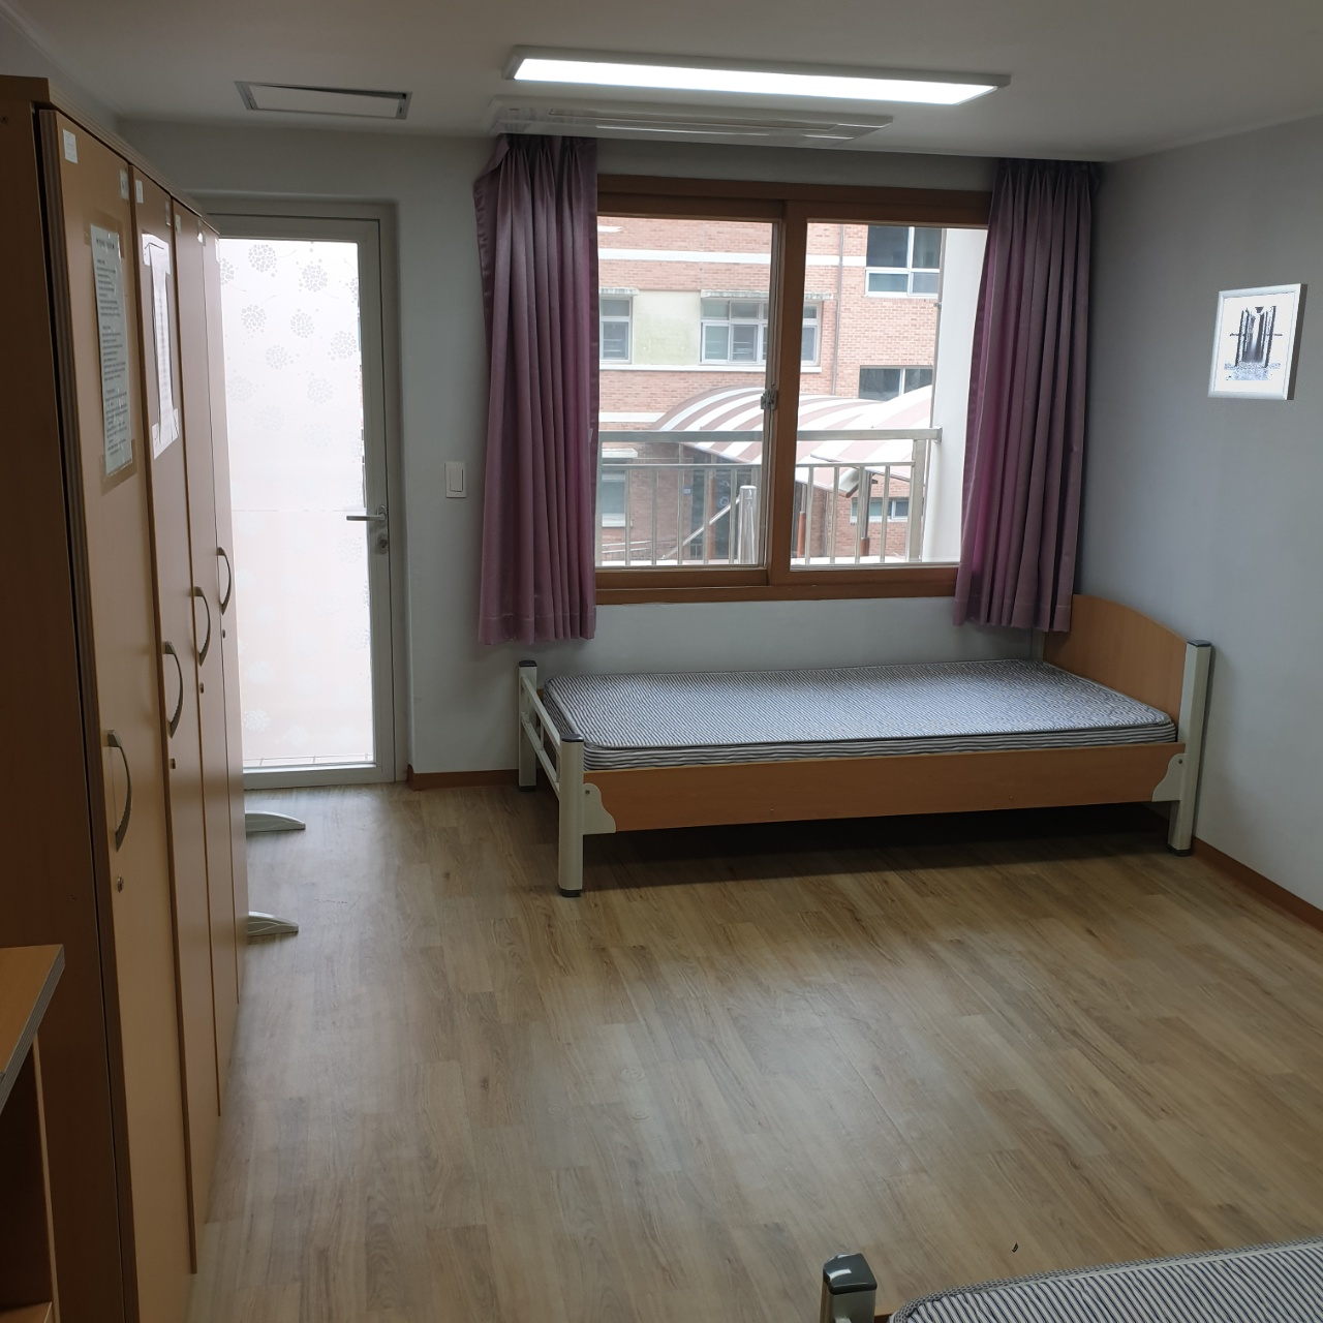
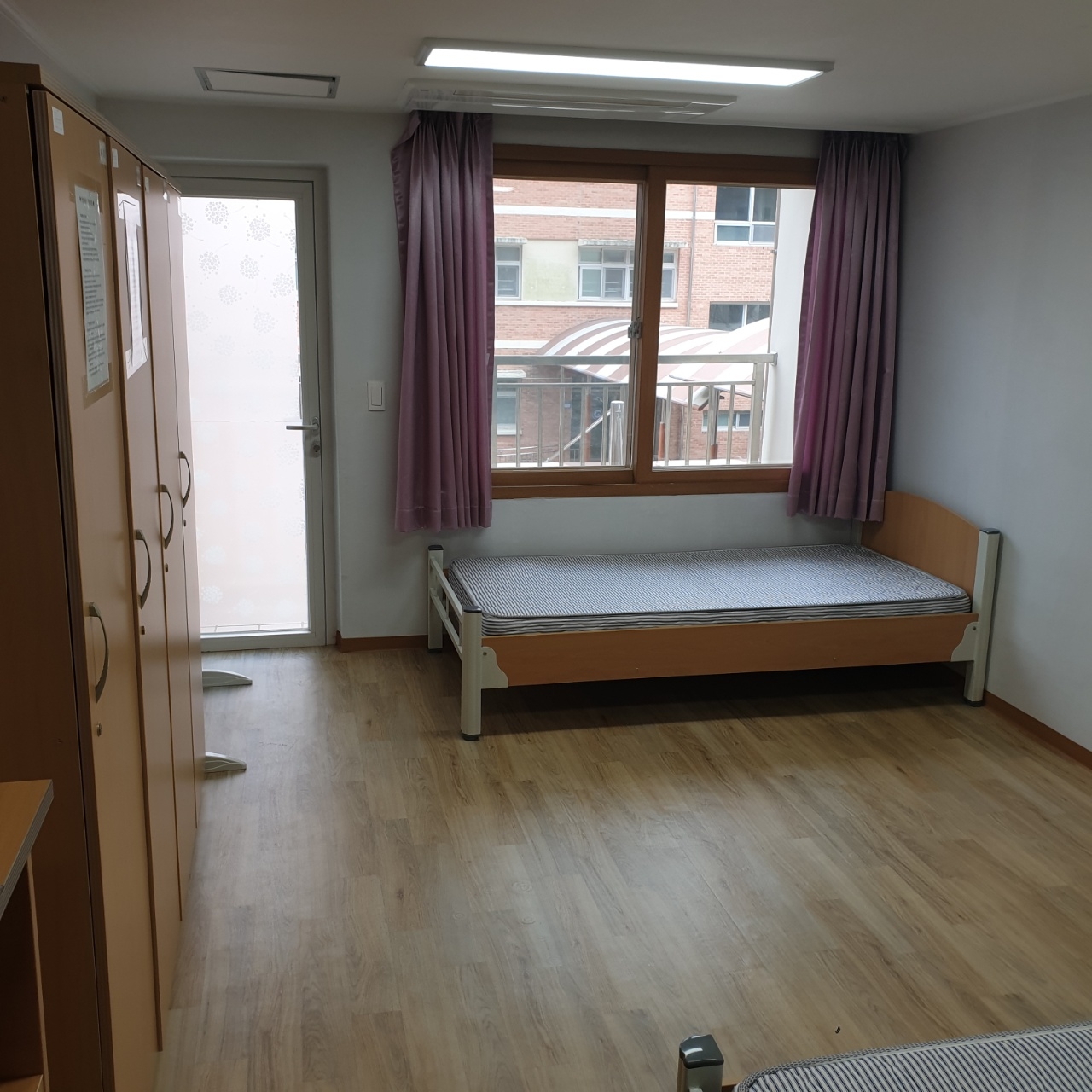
- wall art [1207,284,1308,401]
